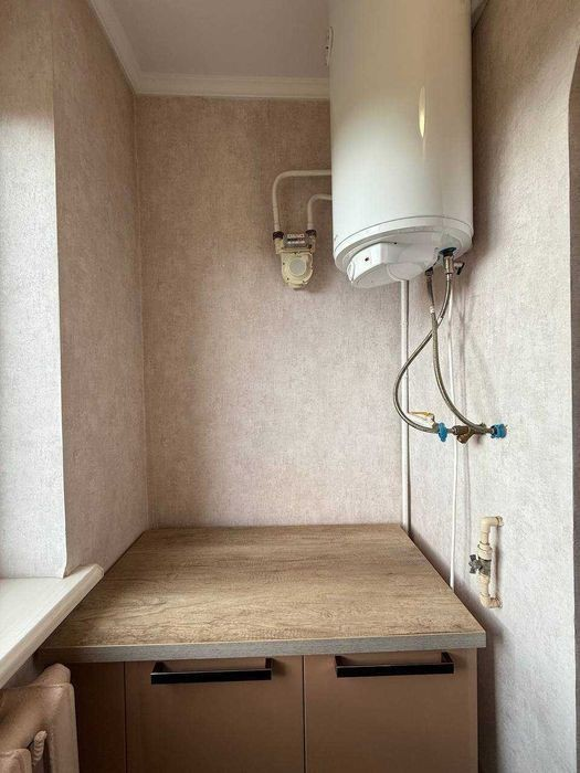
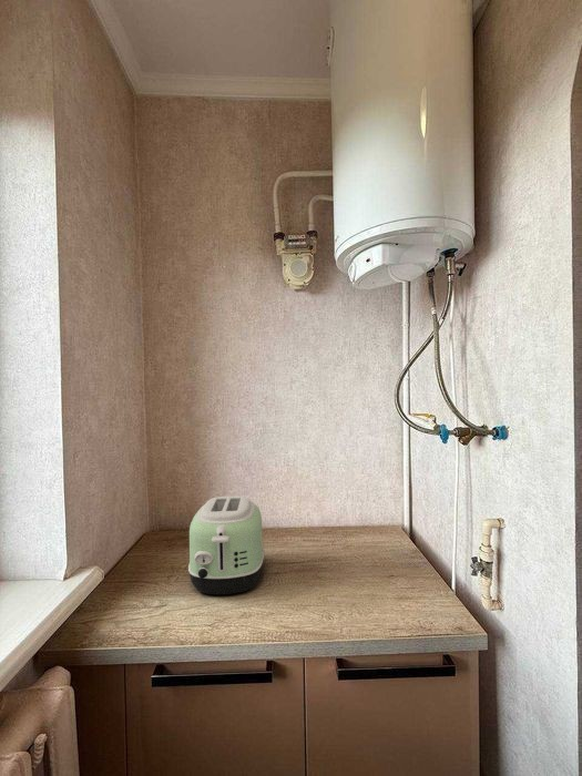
+ toaster [187,494,265,595]
